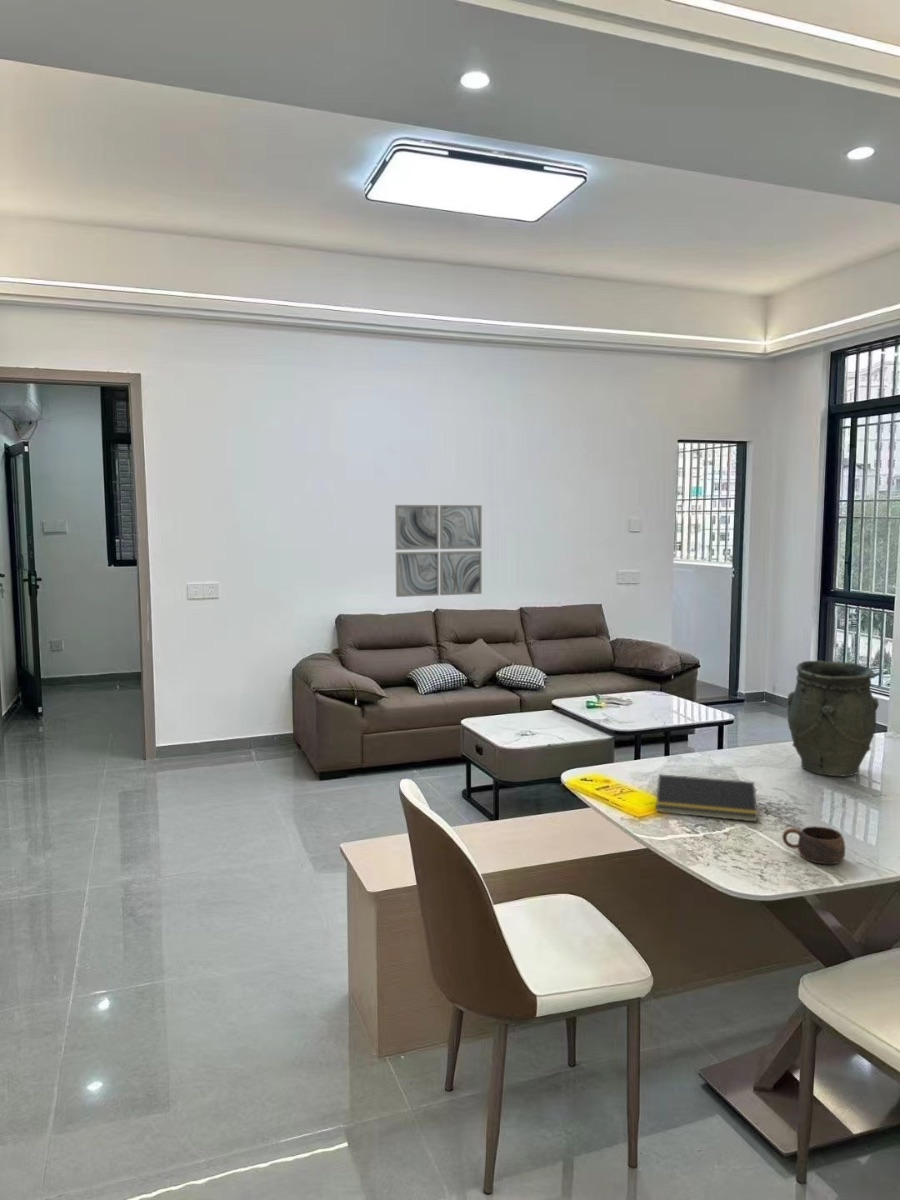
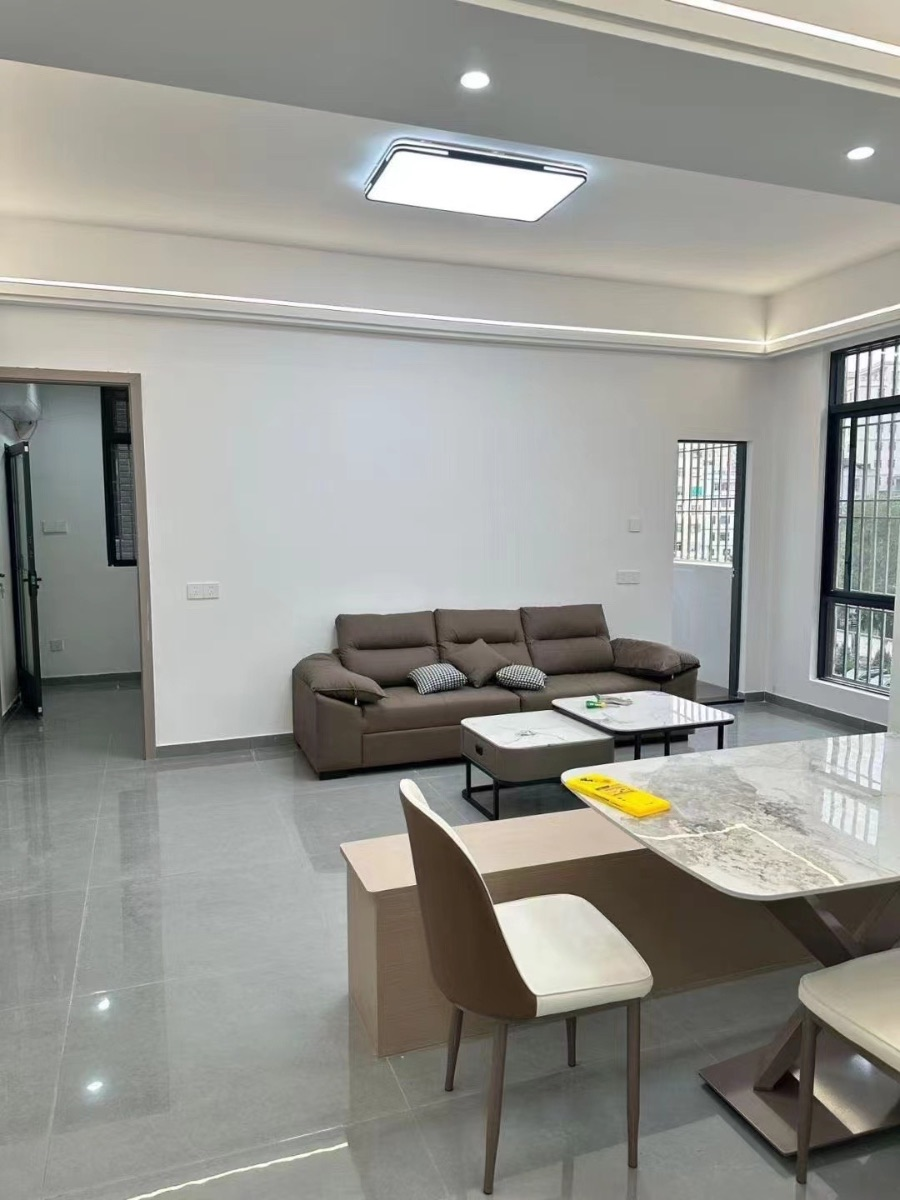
- cup [781,825,846,865]
- wall art [394,504,483,598]
- vase [786,660,880,778]
- notepad [655,773,759,823]
